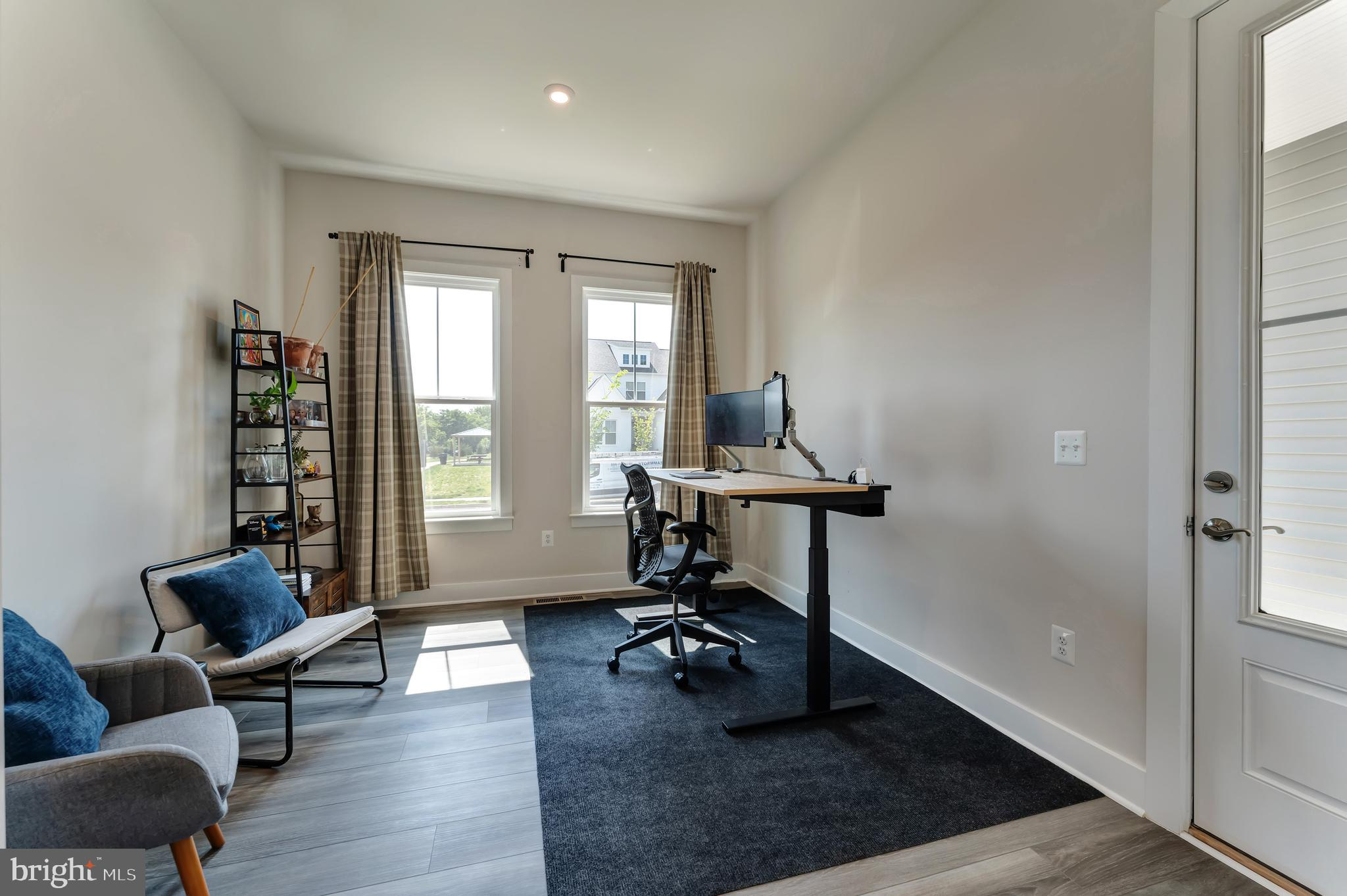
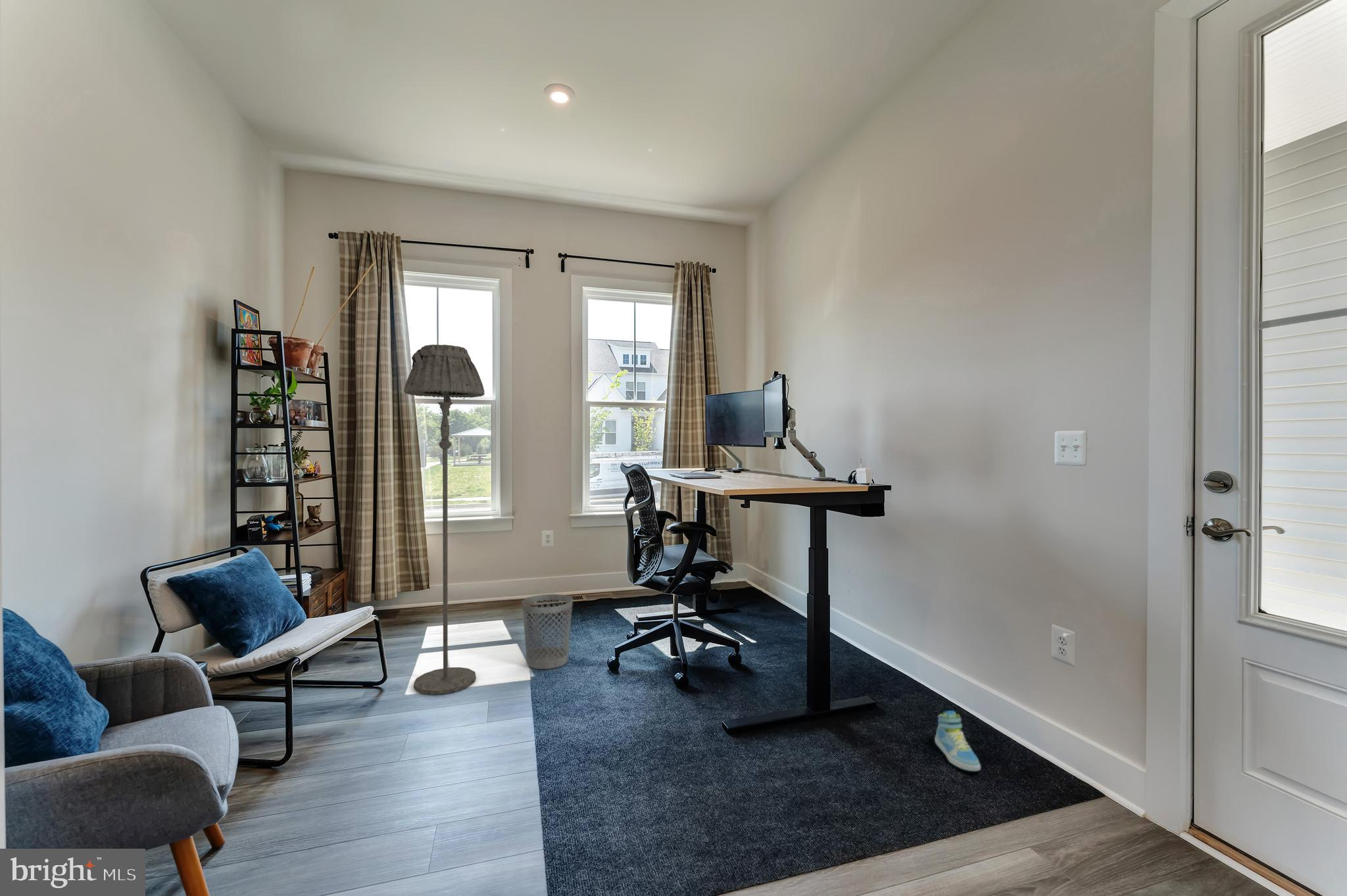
+ floor lamp [403,344,485,696]
+ wastebasket [521,594,574,670]
+ sneaker [934,710,981,772]
